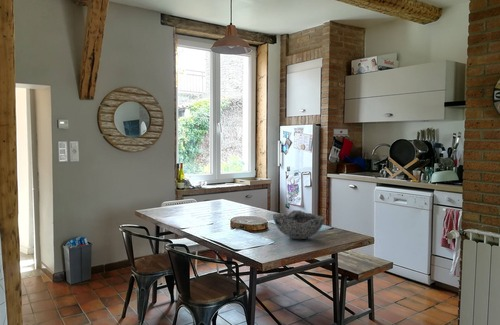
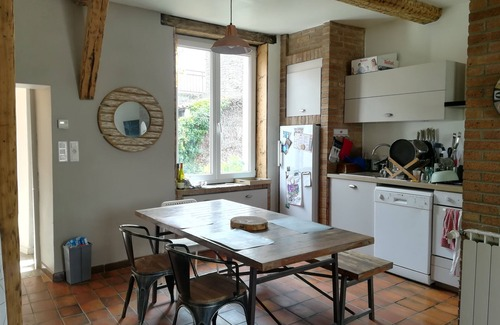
- bowl [272,209,326,240]
